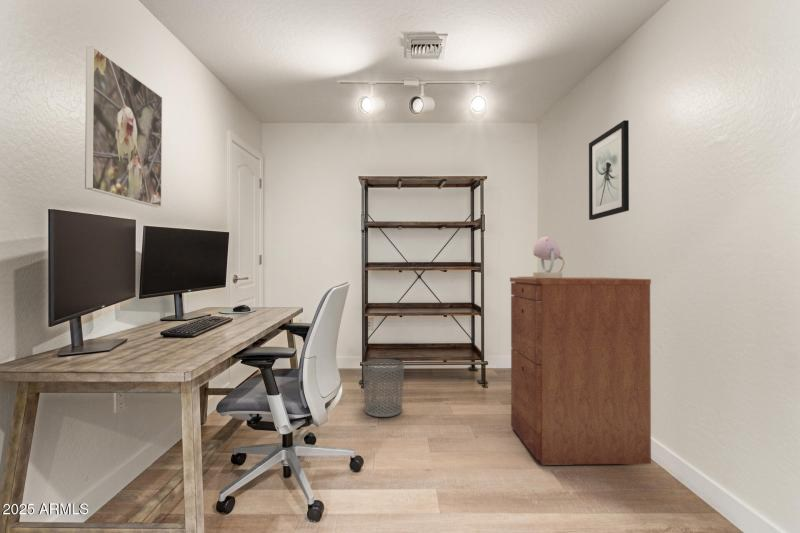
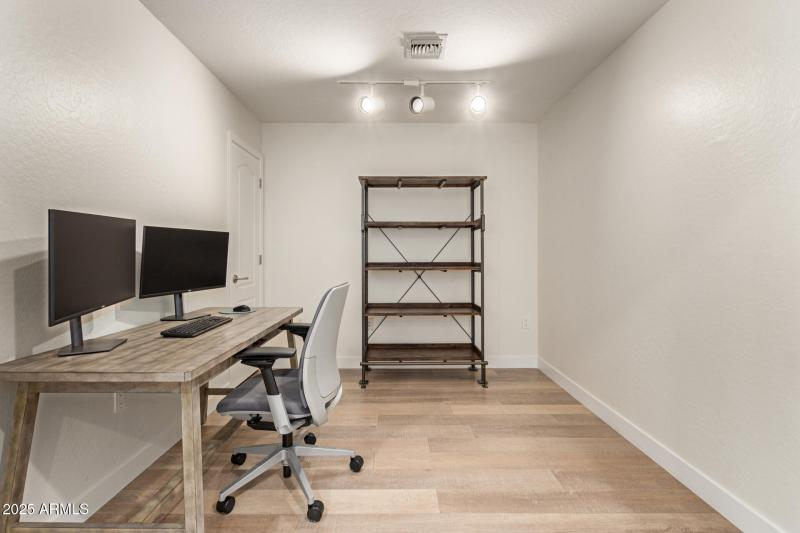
- filing cabinet [509,277,652,466]
- table lamp [519,235,565,278]
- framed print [84,45,163,208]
- waste bin [362,358,405,418]
- wall art [588,119,630,221]
